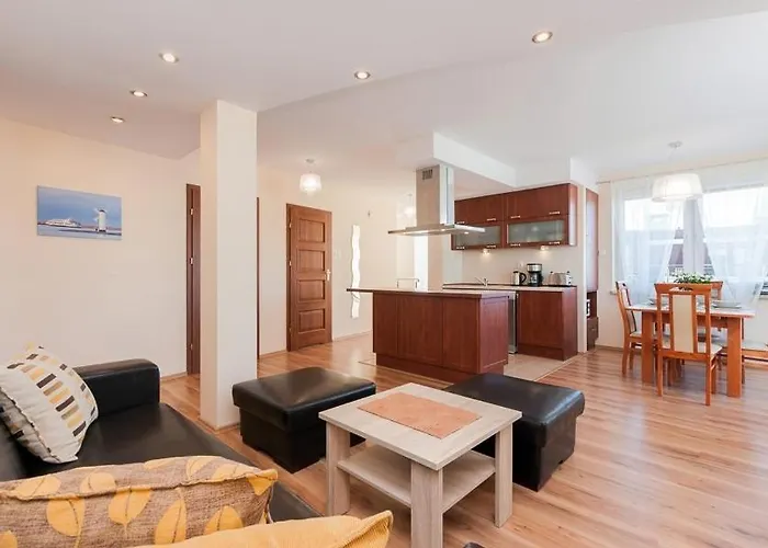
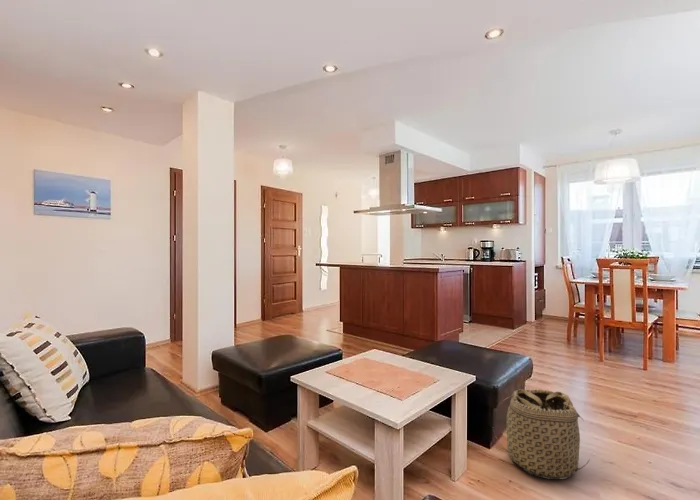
+ basket [492,388,591,480]
